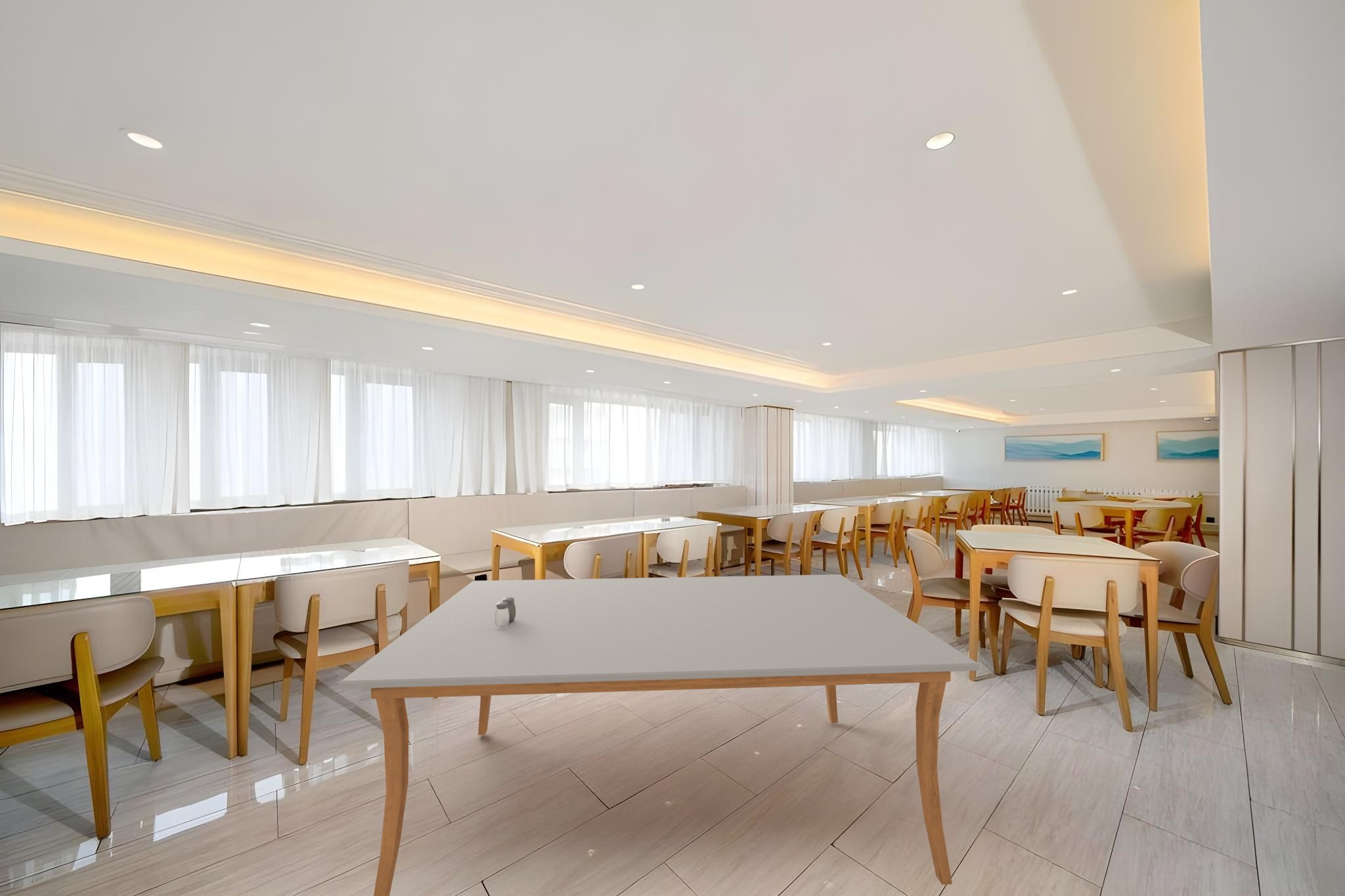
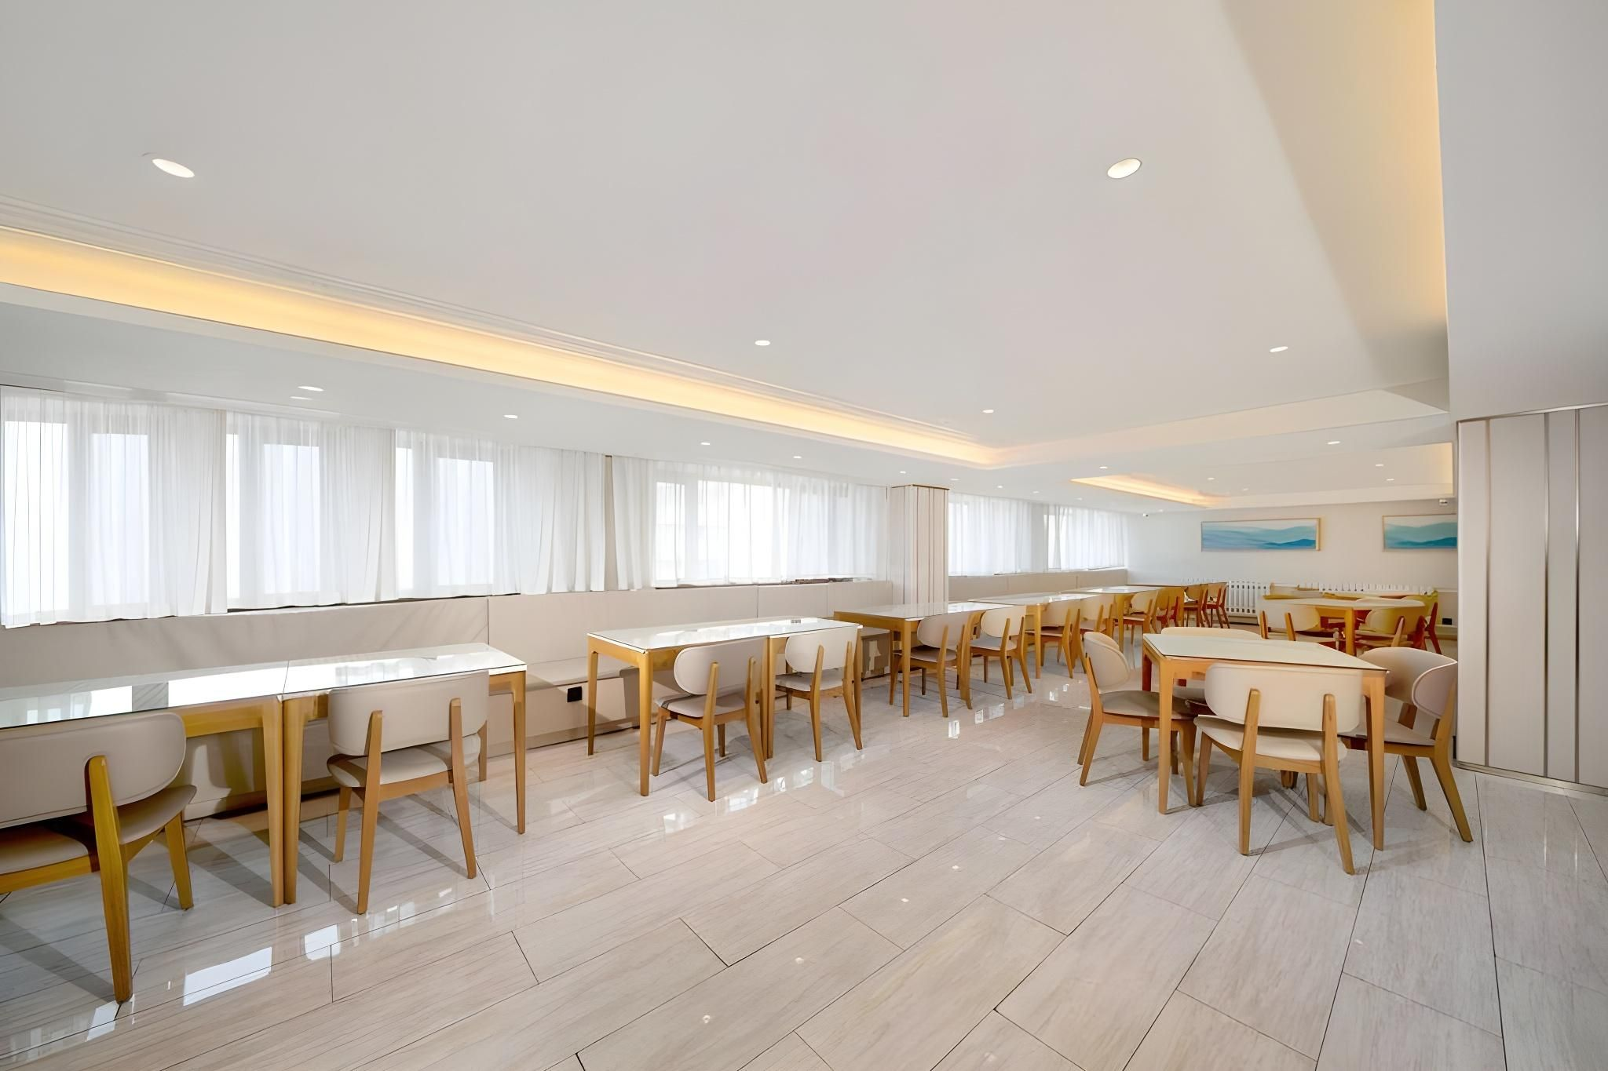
- salt and pepper shaker [495,597,516,629]
- dining table [339,574,981,896]
